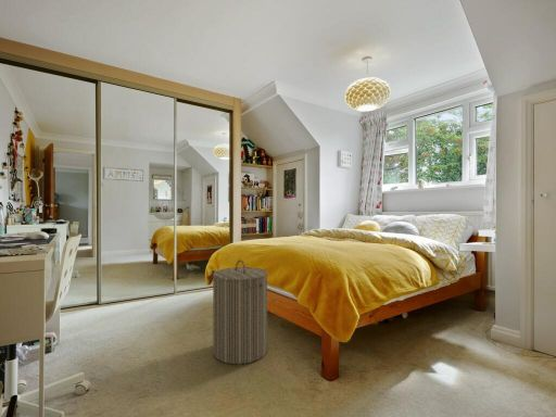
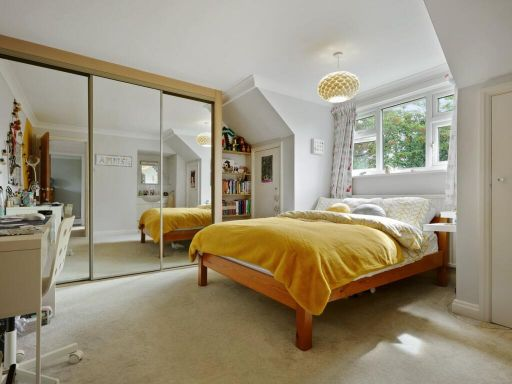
- laundry hamper [212,258,268,365]
